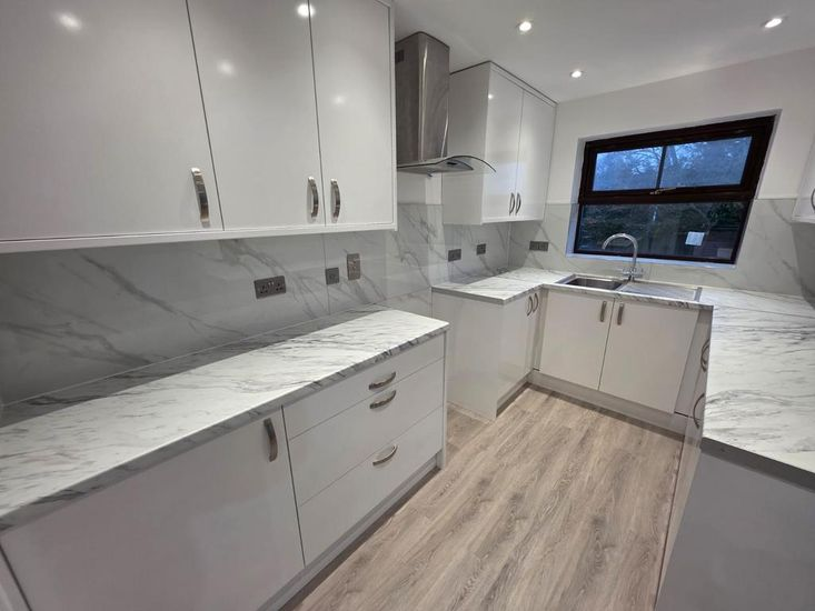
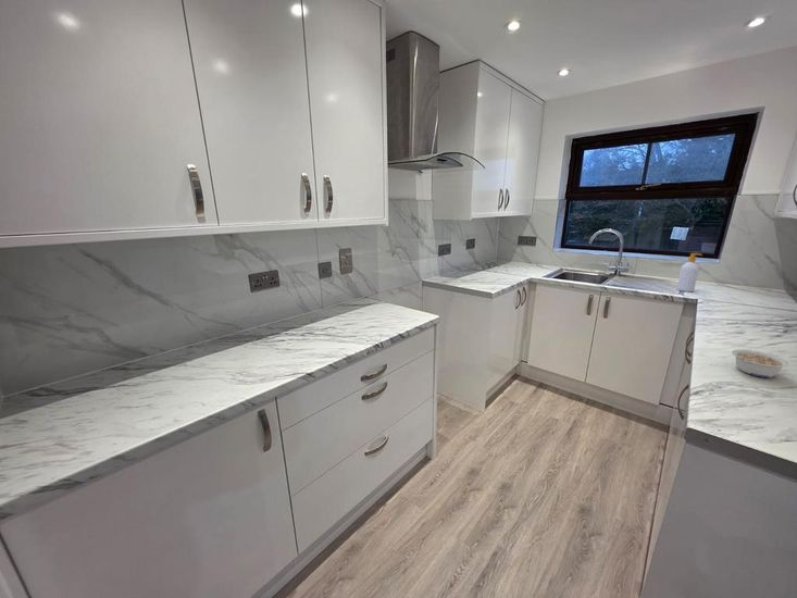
+ soap bottle [675,252,703,292]
+ legume [731,349,789,378]
